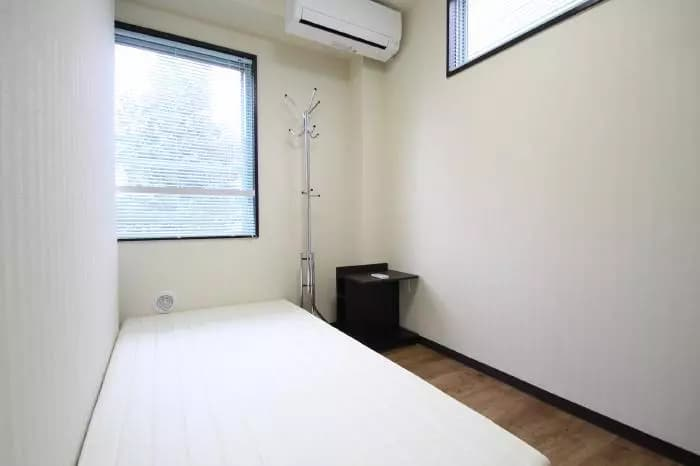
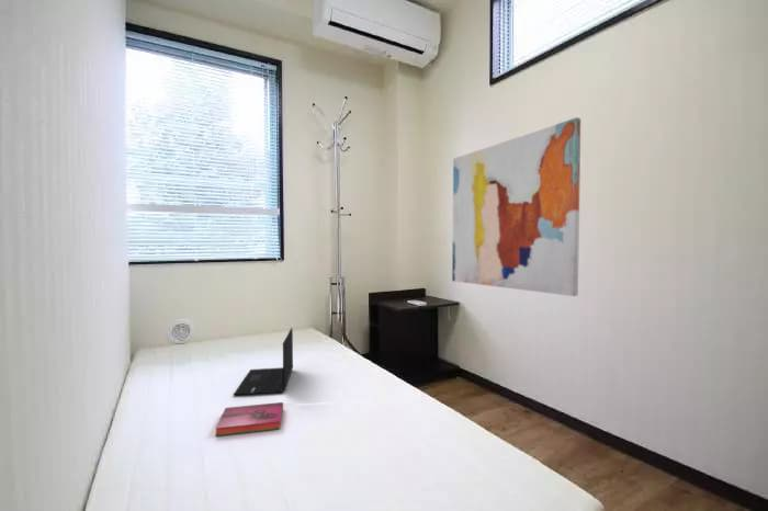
+ wall art [451,116,581,297]
+ laptop [233,327,294,396]
+ hardback book [214,401,284,438]
